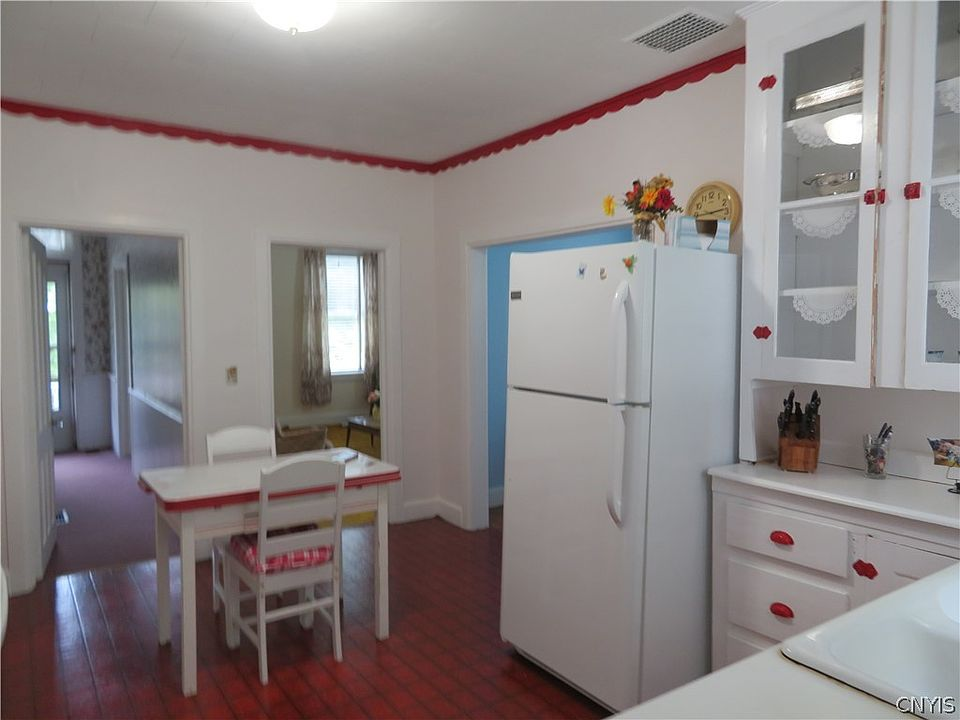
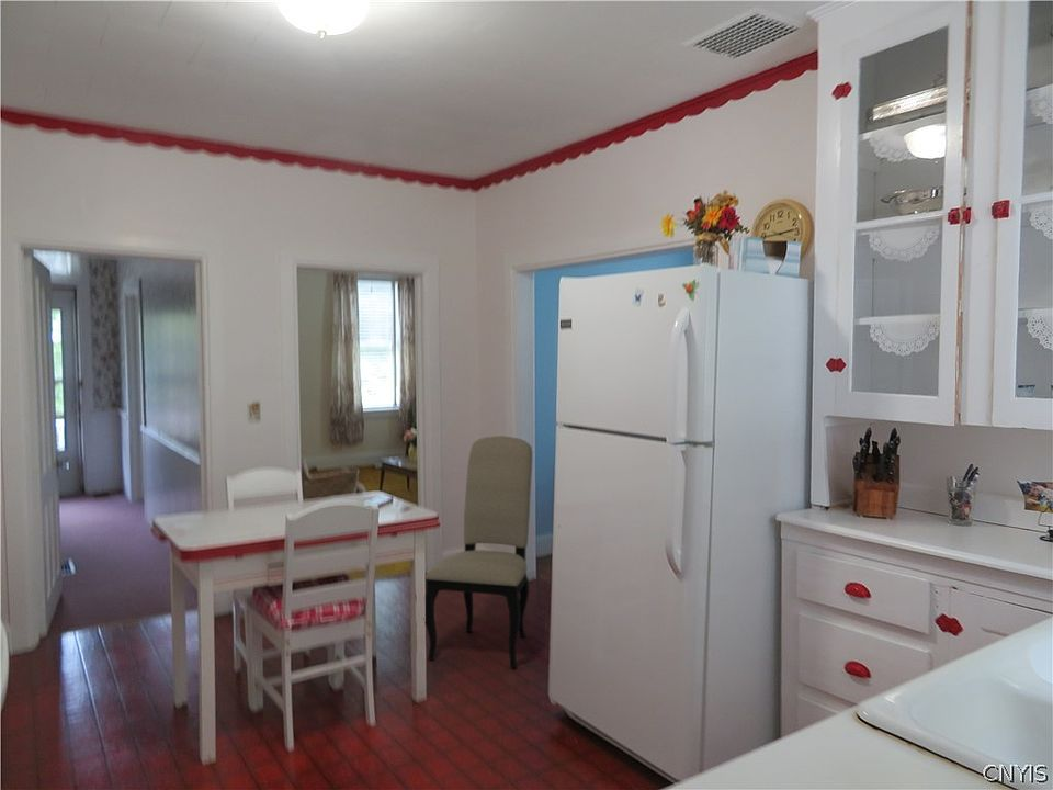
+ dining chair [424,435,533,670]
